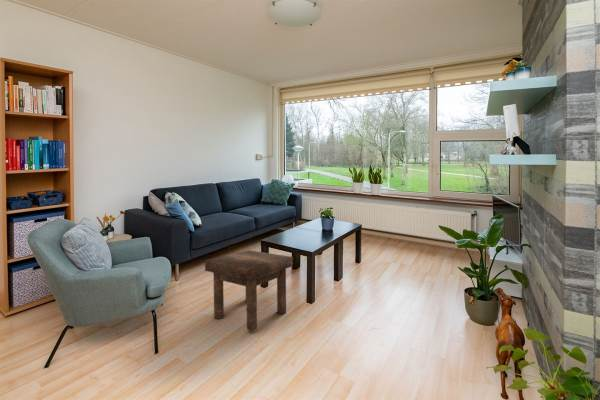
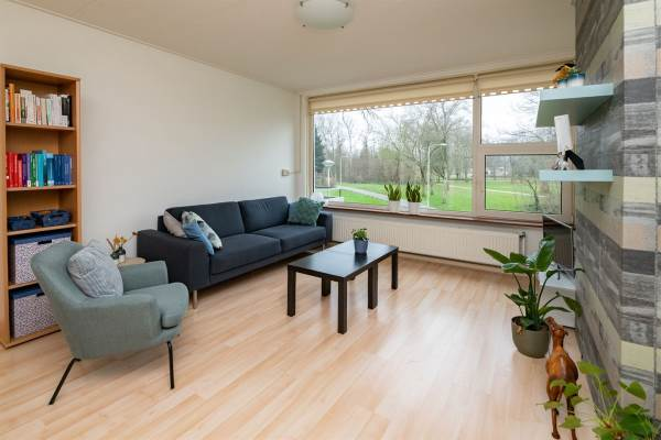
- stool [204,249,294,331]
